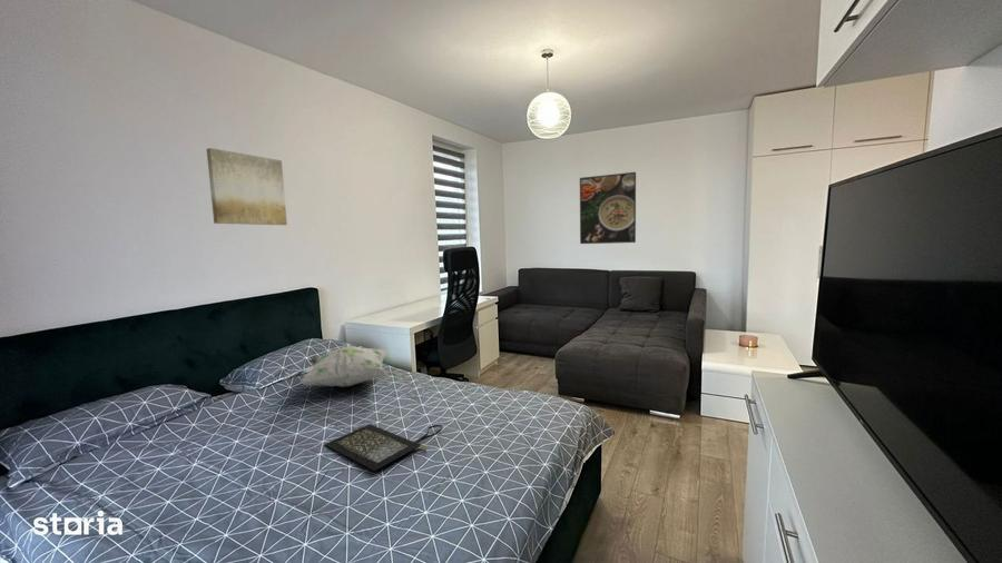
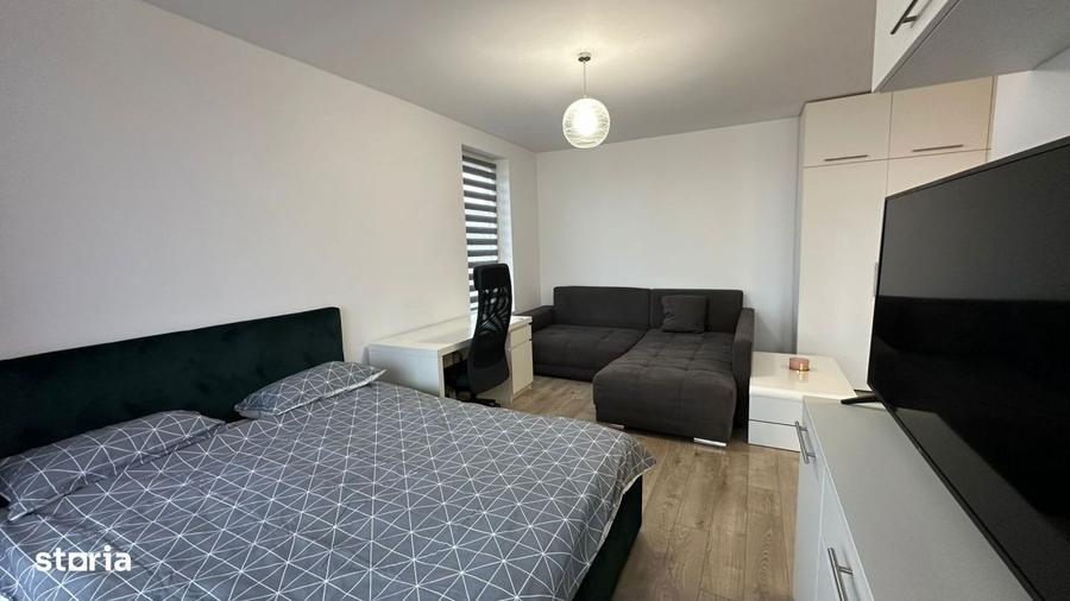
- clutch bag [323,423,443,472]
- decorative pillow [298,345,390,388]
- wall art [206,147,288,226]
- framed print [579,171,637,245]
